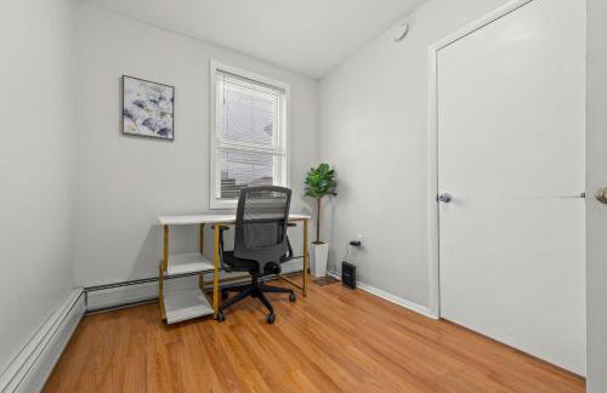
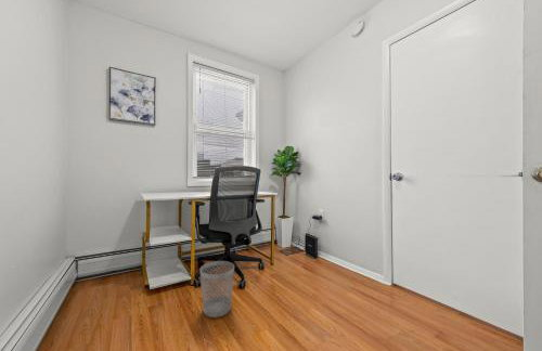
+ wastebasket [198,260,235,318]
